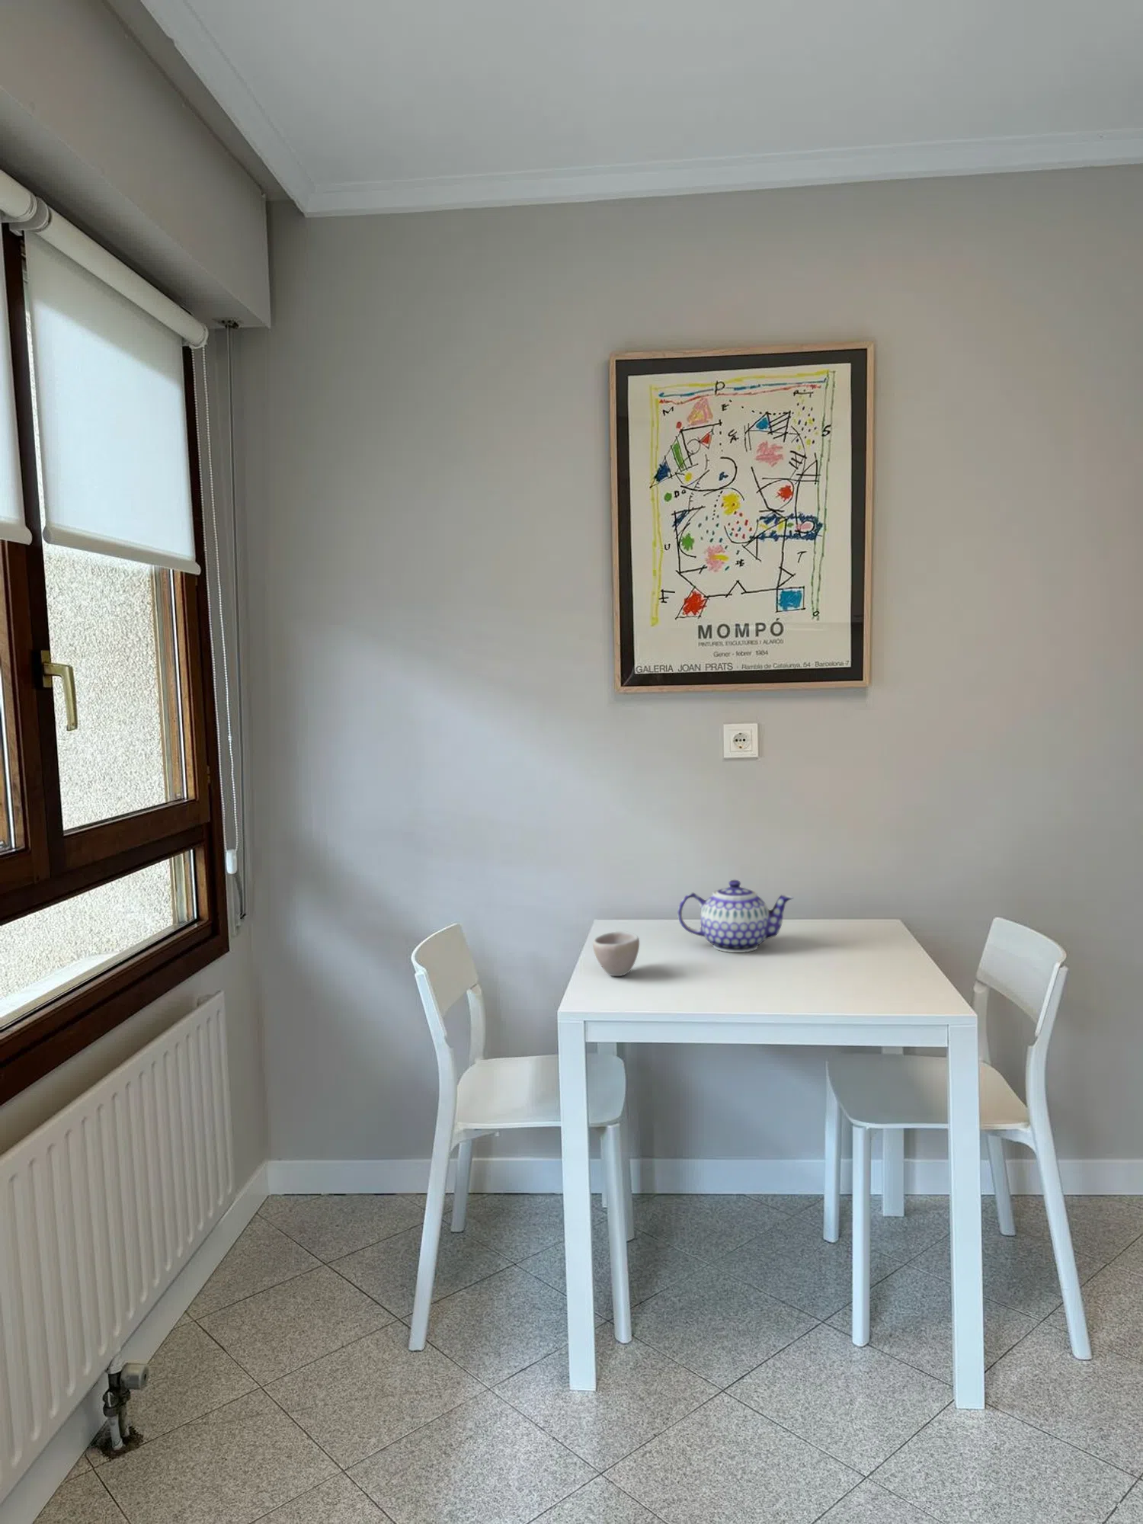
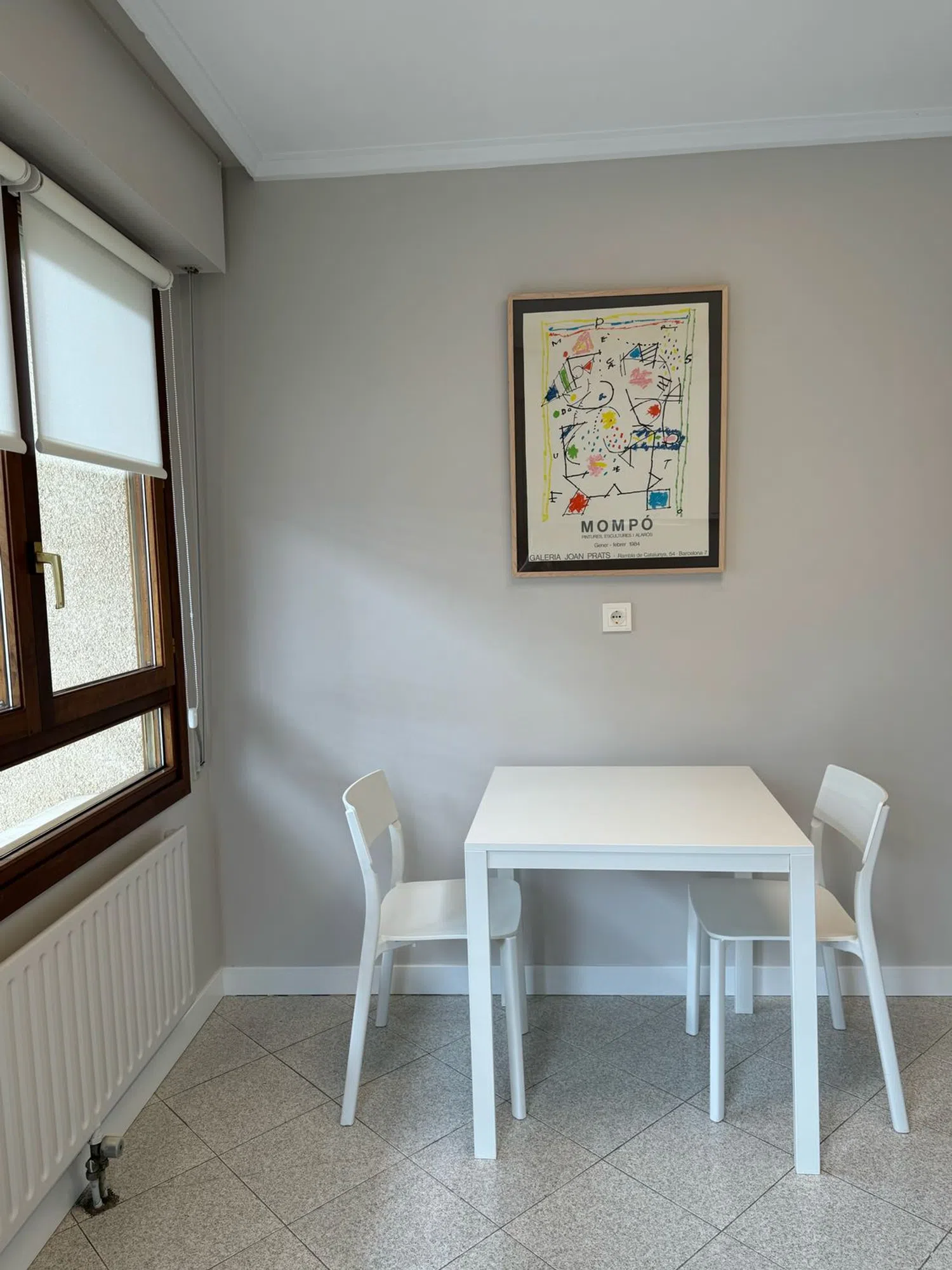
- cup [592,930,640,977]
- teapot [677,880,794,953]
